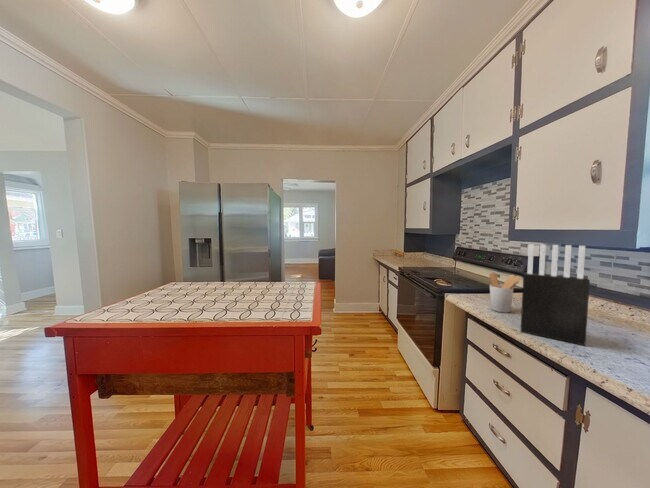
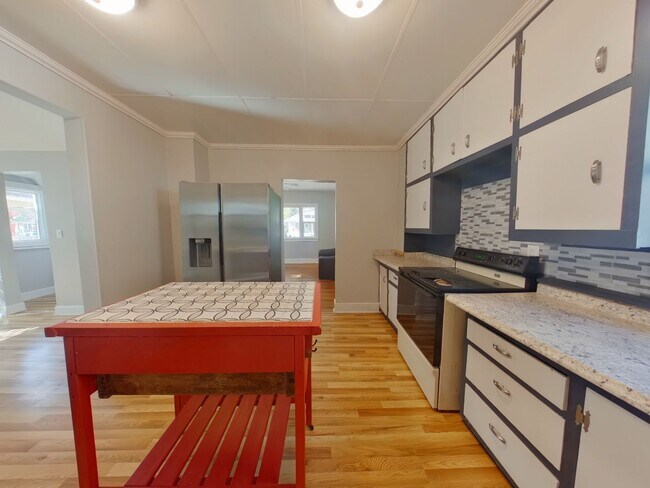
- knife block [520,243,591,346]
- utensil holder [488,272,523,314]
